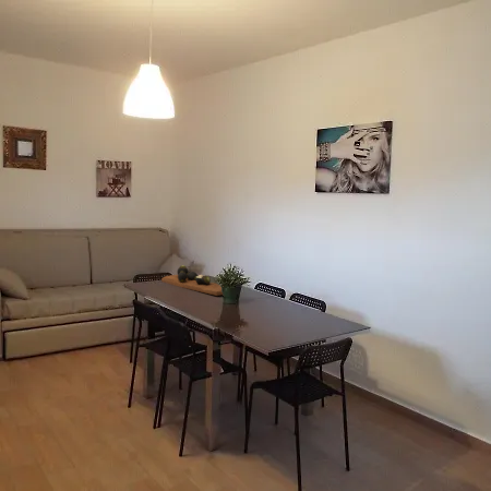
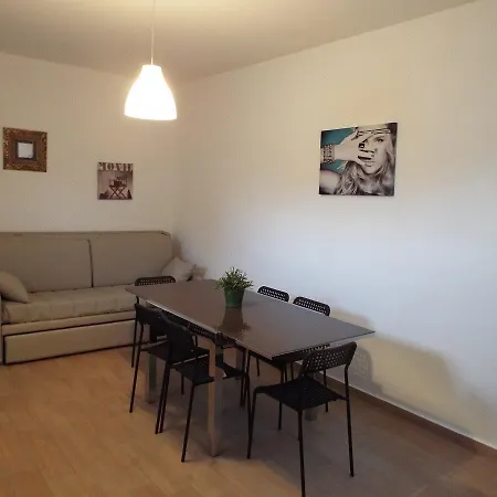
- decorative tray [160,264,224,297]
